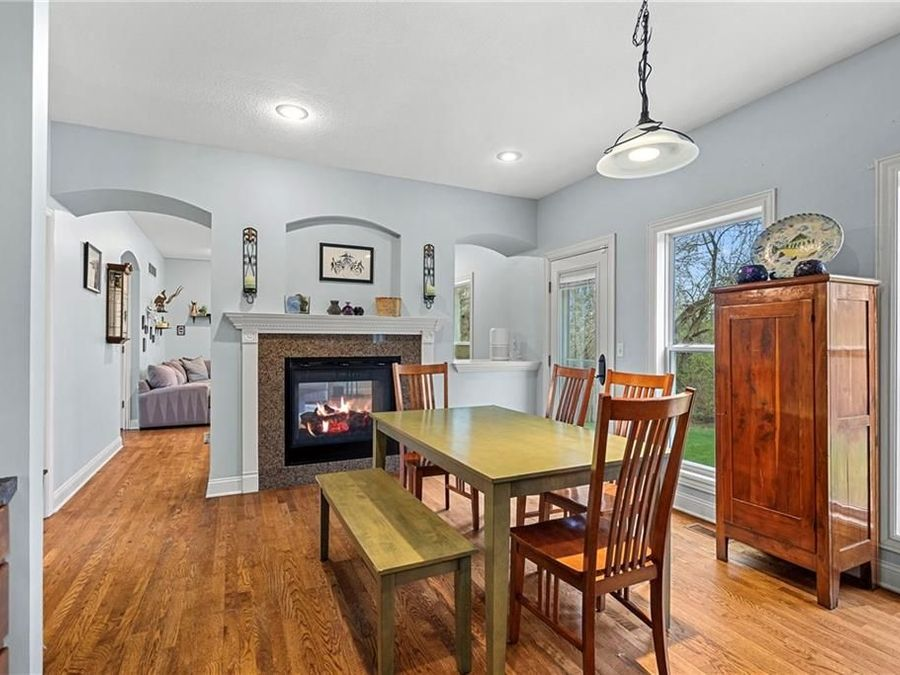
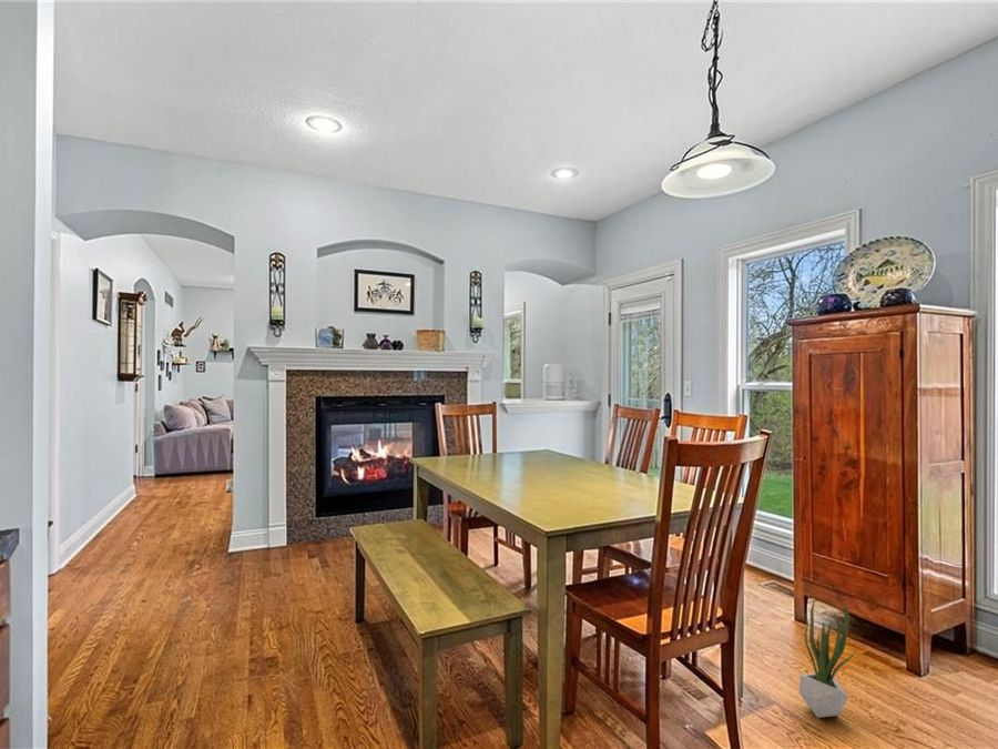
+ potted plant [798,599,857,719]
